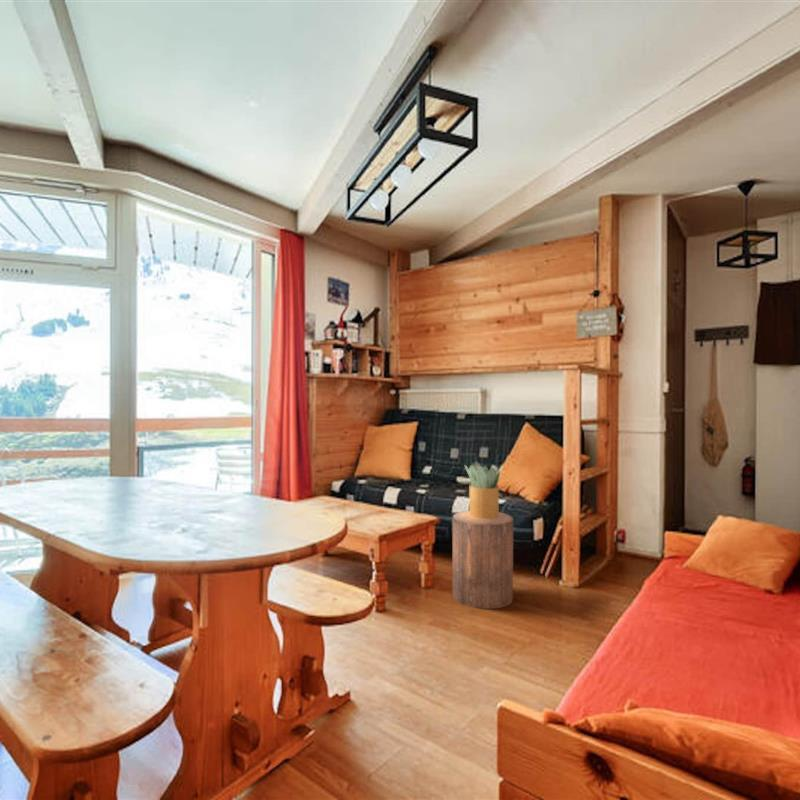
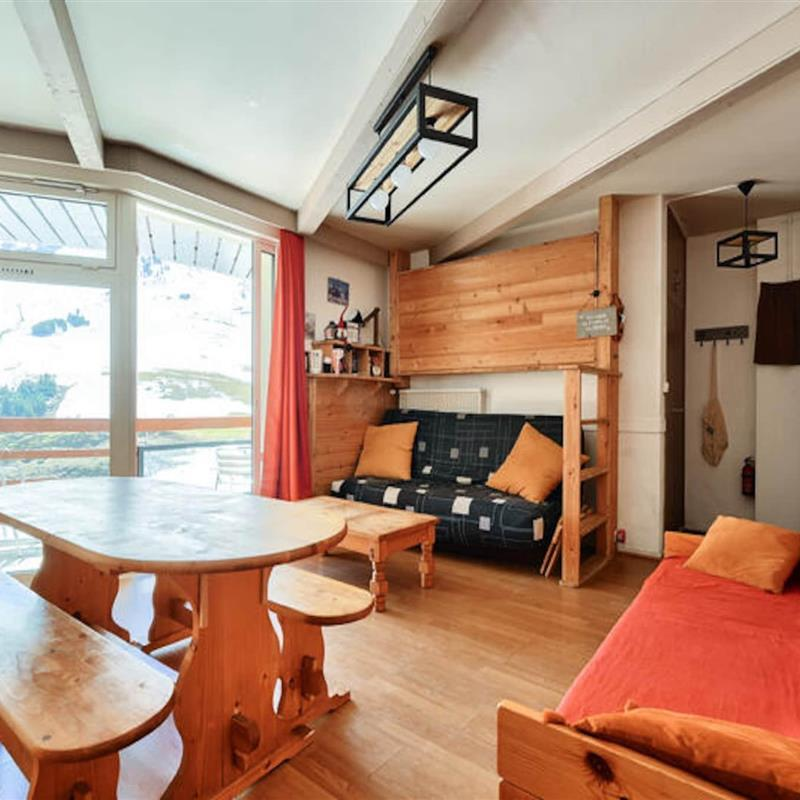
- potted plant [464,460,504,519]
- stool [452,510,514,610]
